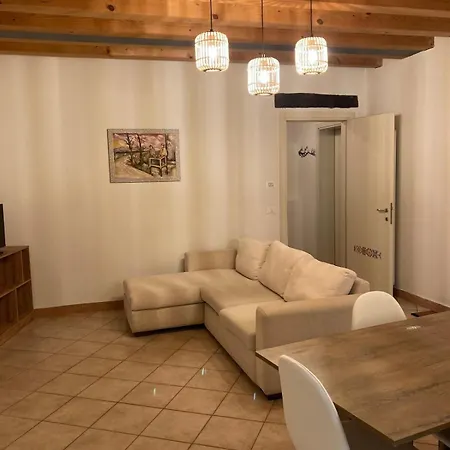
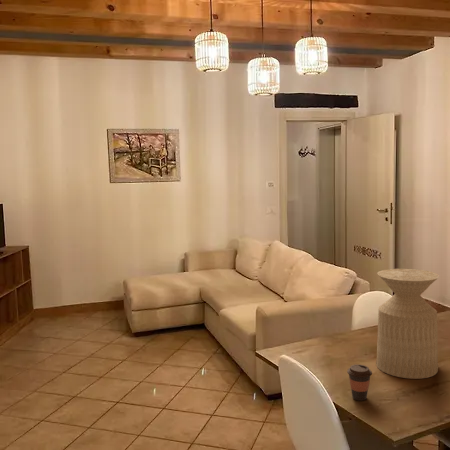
+ coffee cup [346,364,373,402]
+ side table [376,268,440,380]
